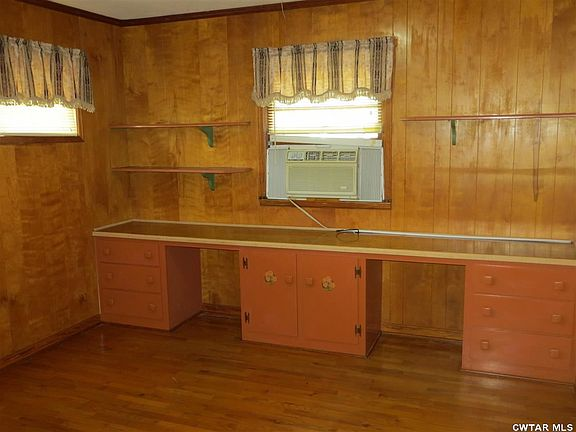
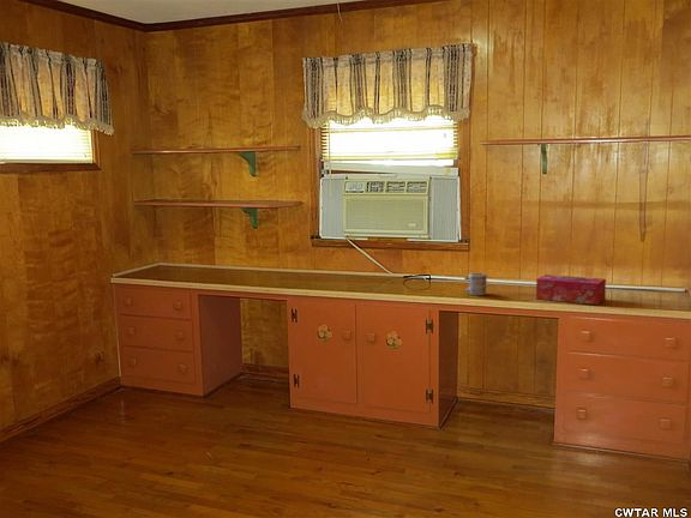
+ mug [464,272,488,296]
+ tissue box [535,273,607,306]
